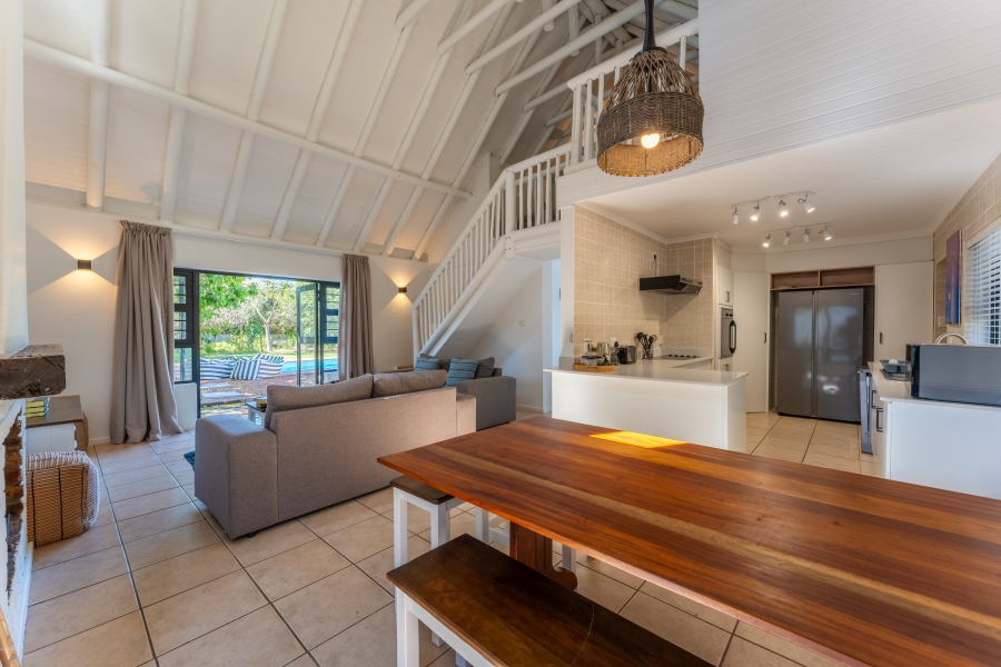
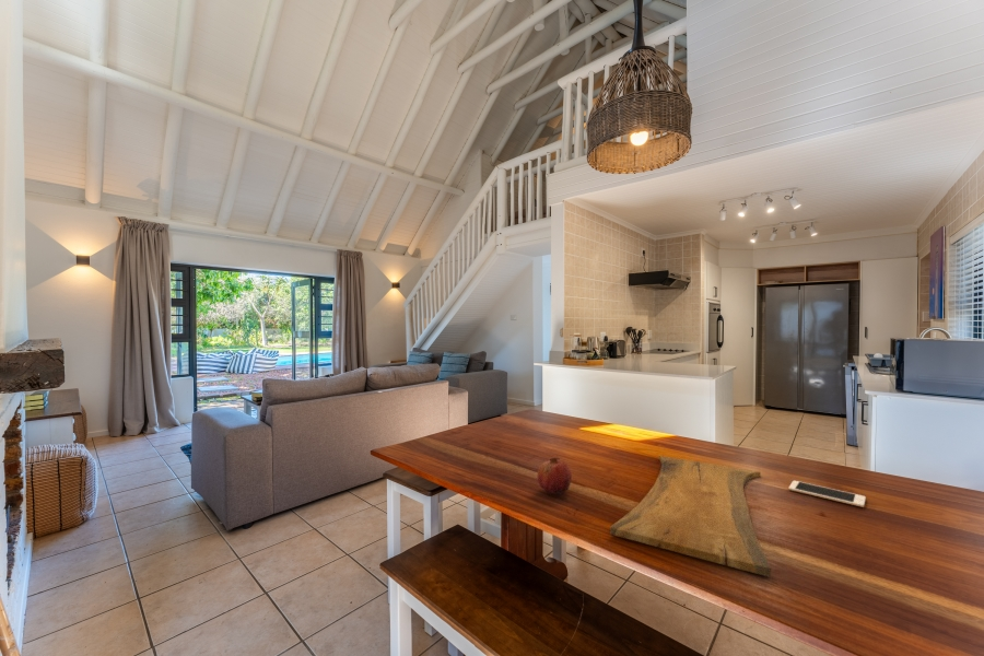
+ fruit [536,457,573,495]
+ cutting board [609,455,772,577]
+ cell phone [788,480,867,508]
